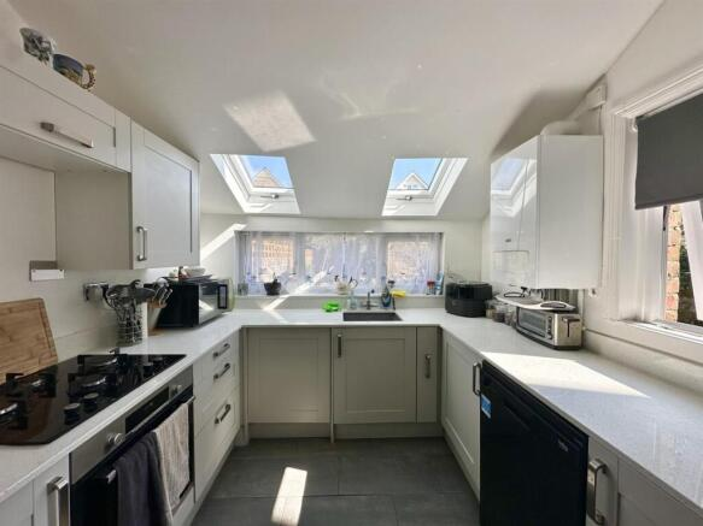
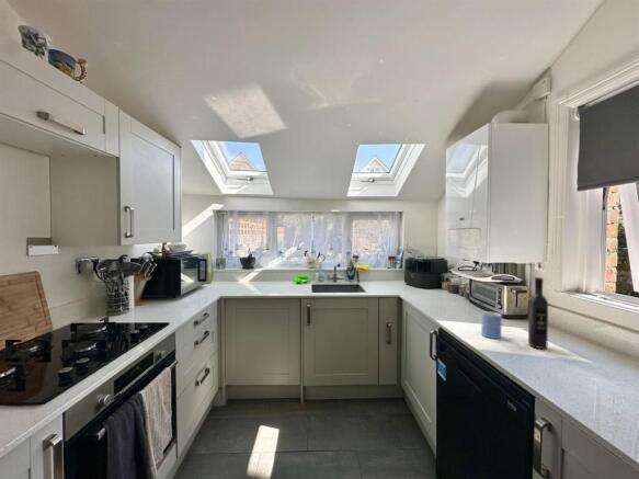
+ wine bottle [527,276,549,350]
+ mug [480,310,503,340]
